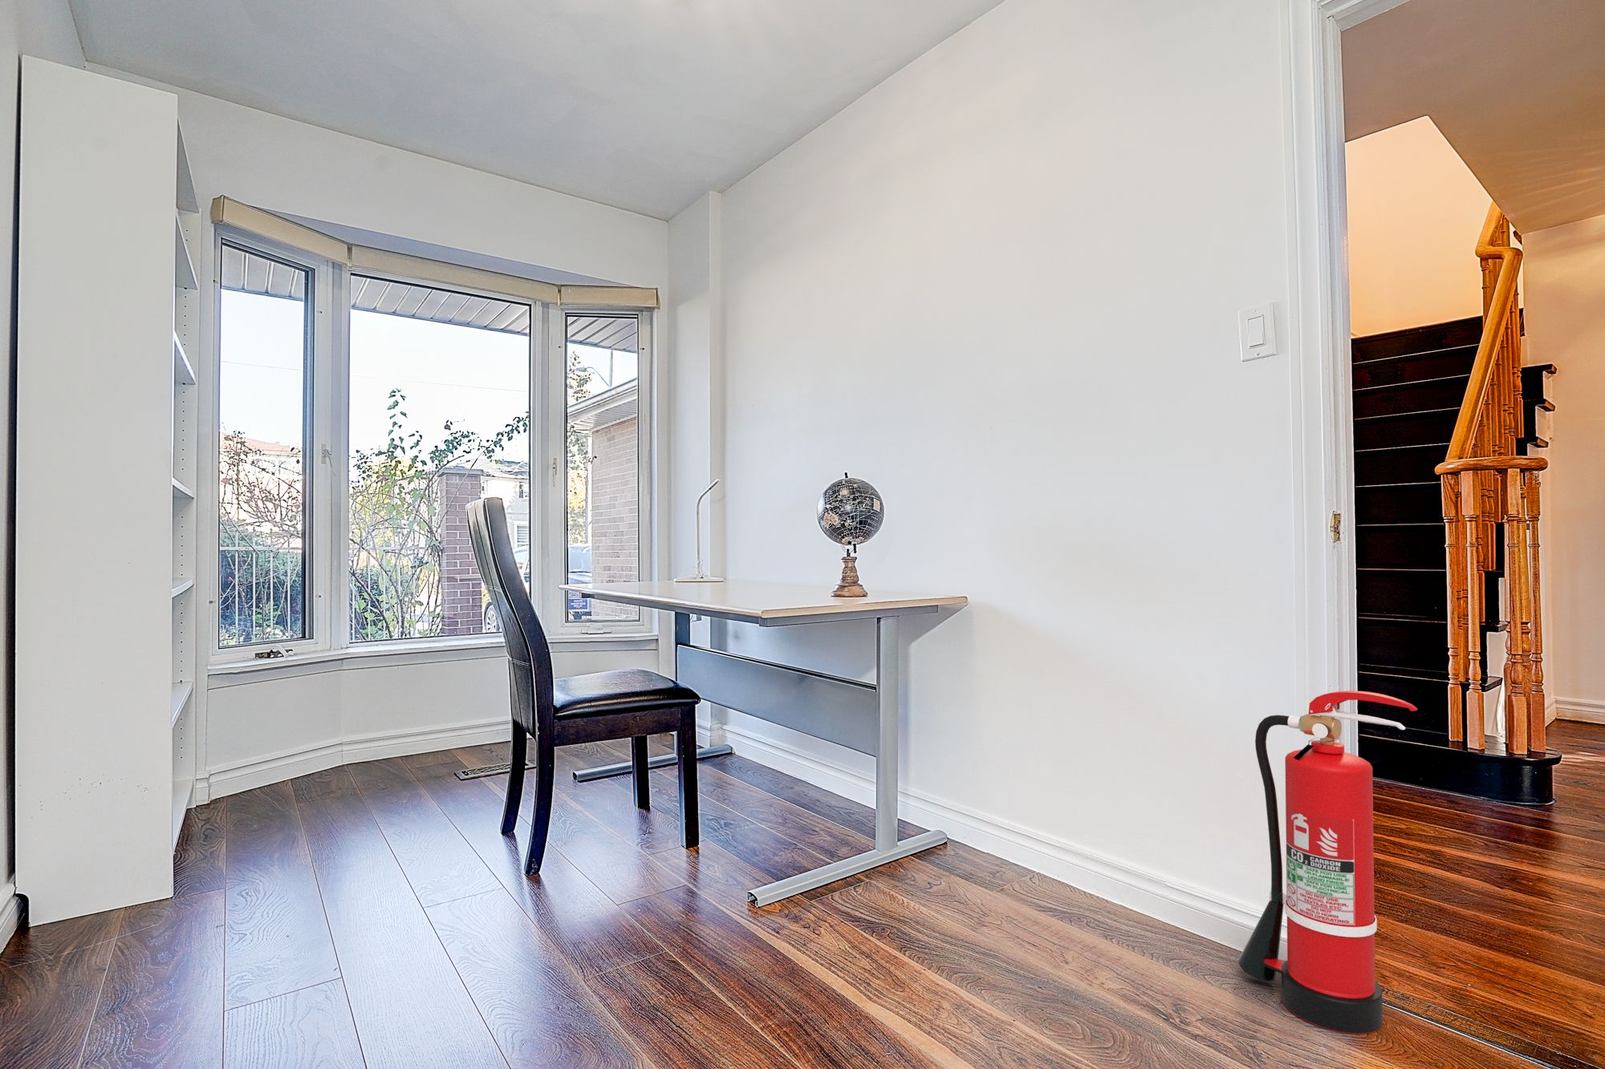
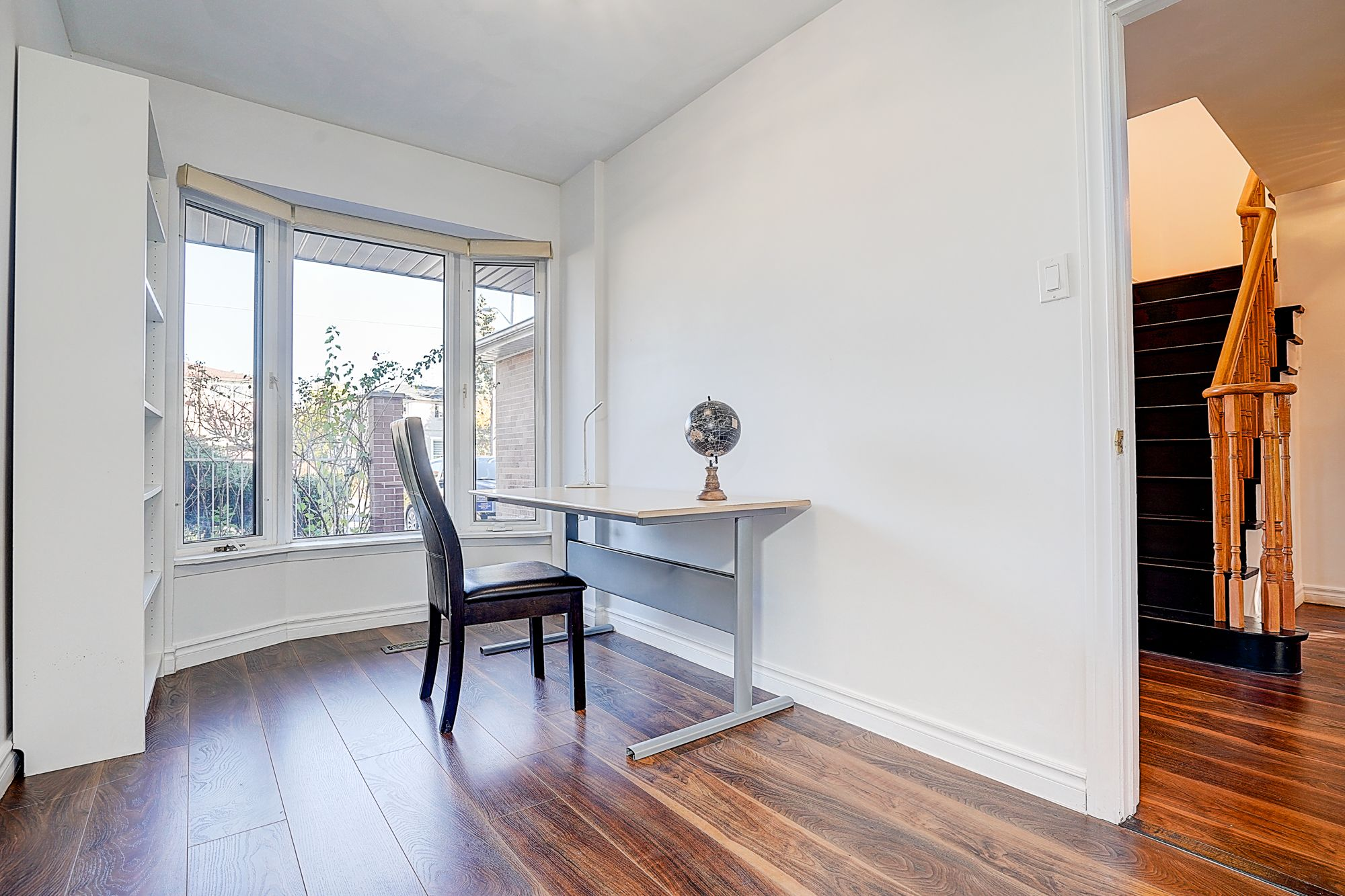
- fire extinguisher [1237,690,1418,1034]
